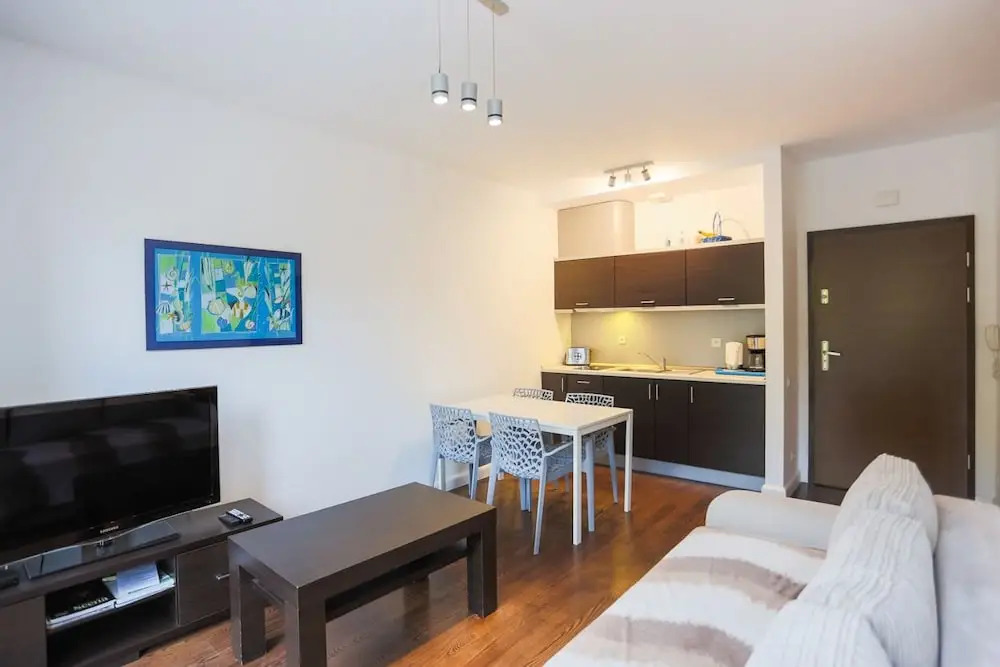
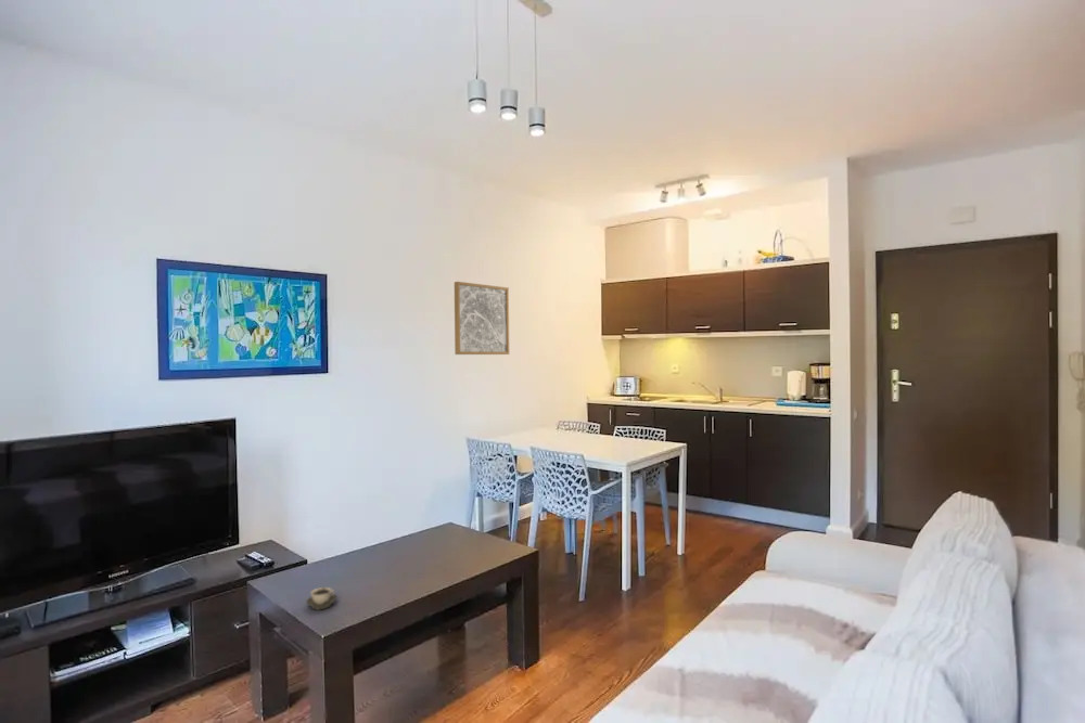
+ wall art [454,281,510,356]
+ cup [305,586,337,610]
